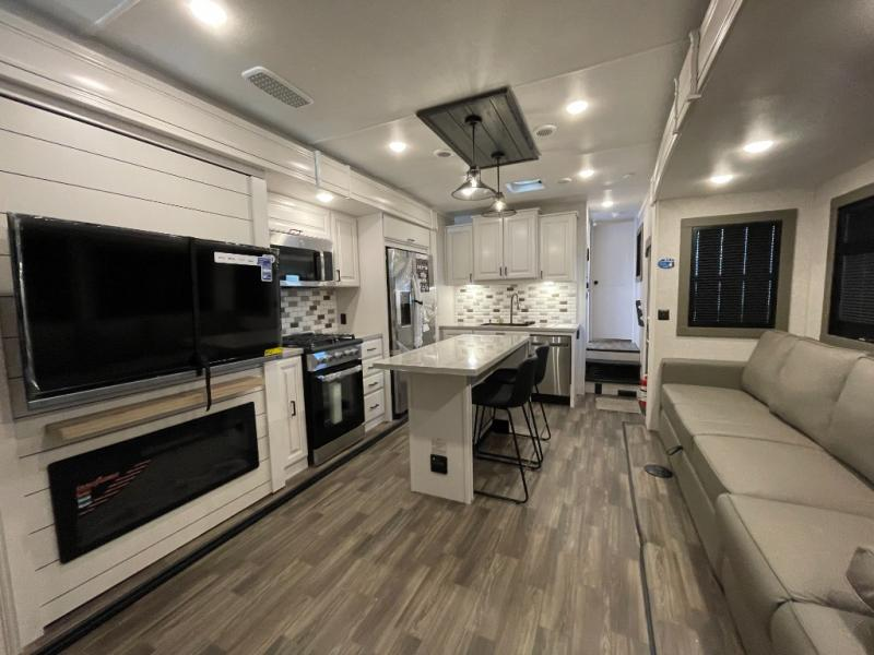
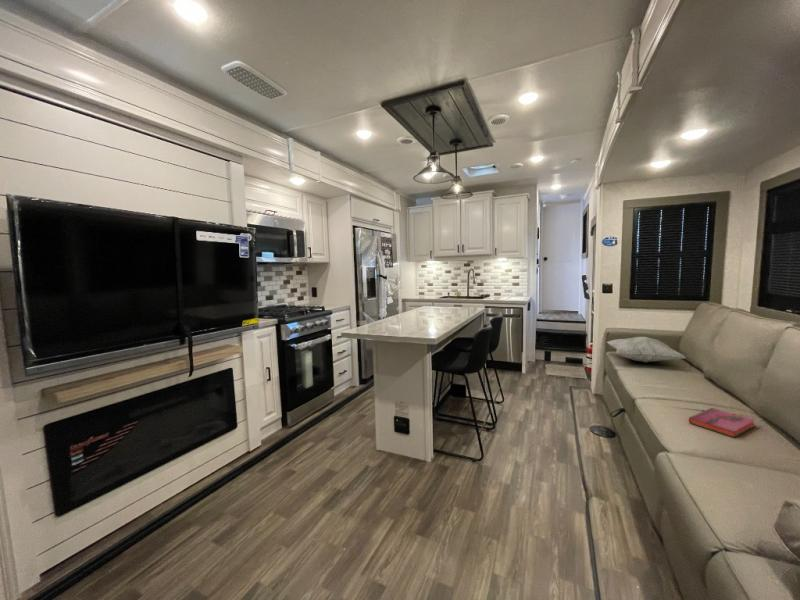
+ hardback book [688,407,756,438]
+ decorative pillow [606,336,687,364]
